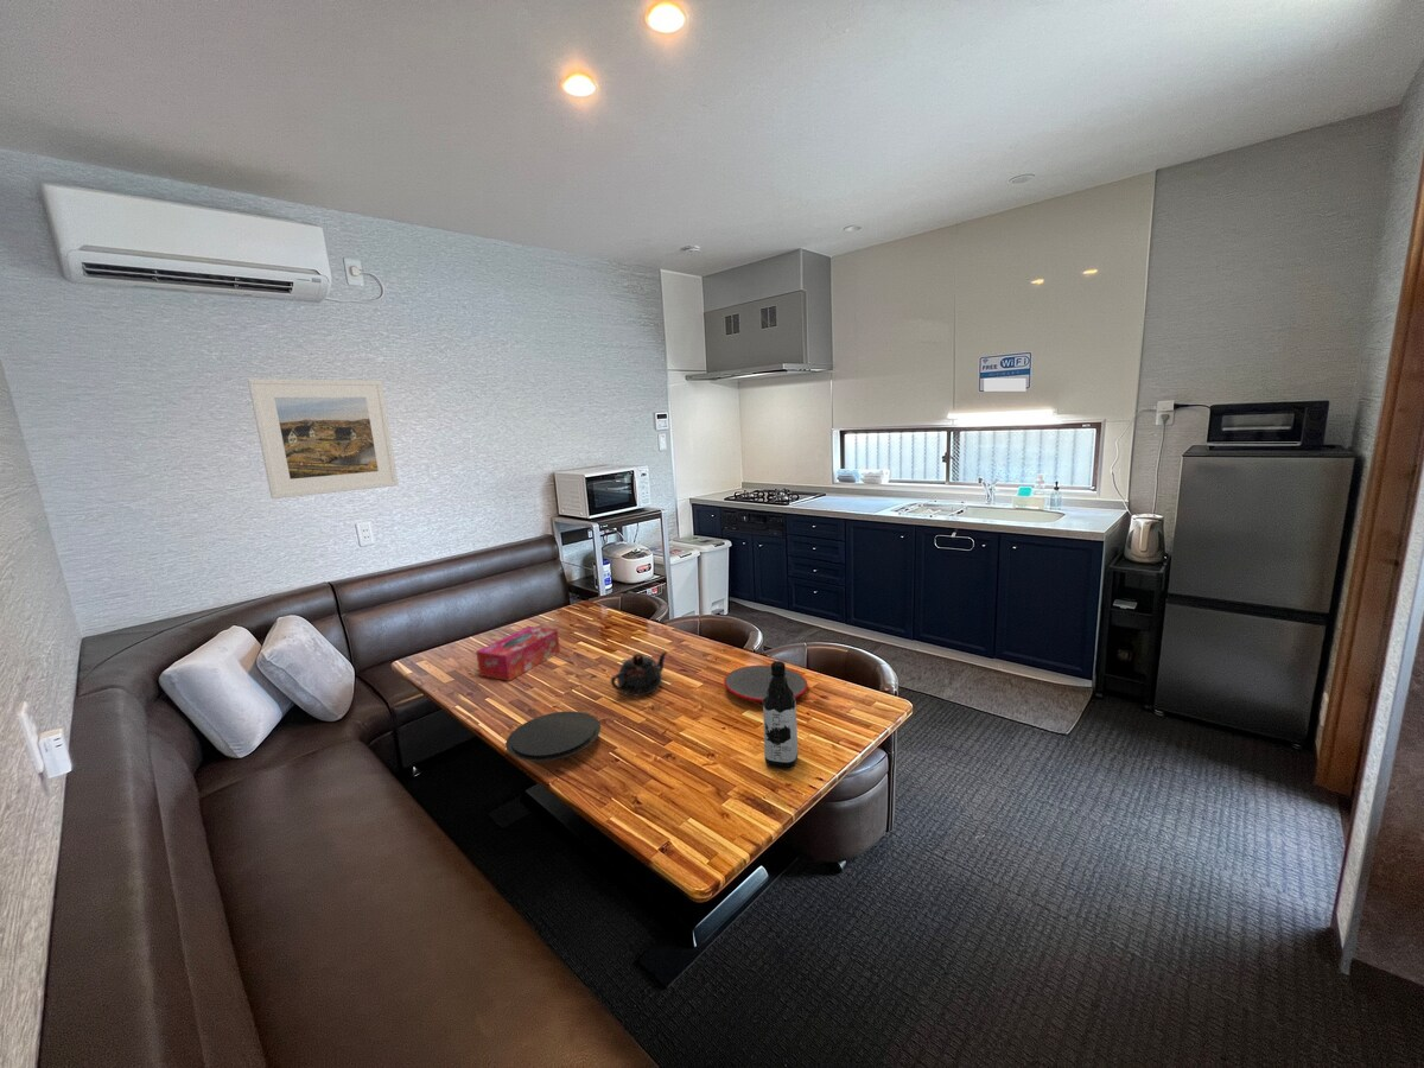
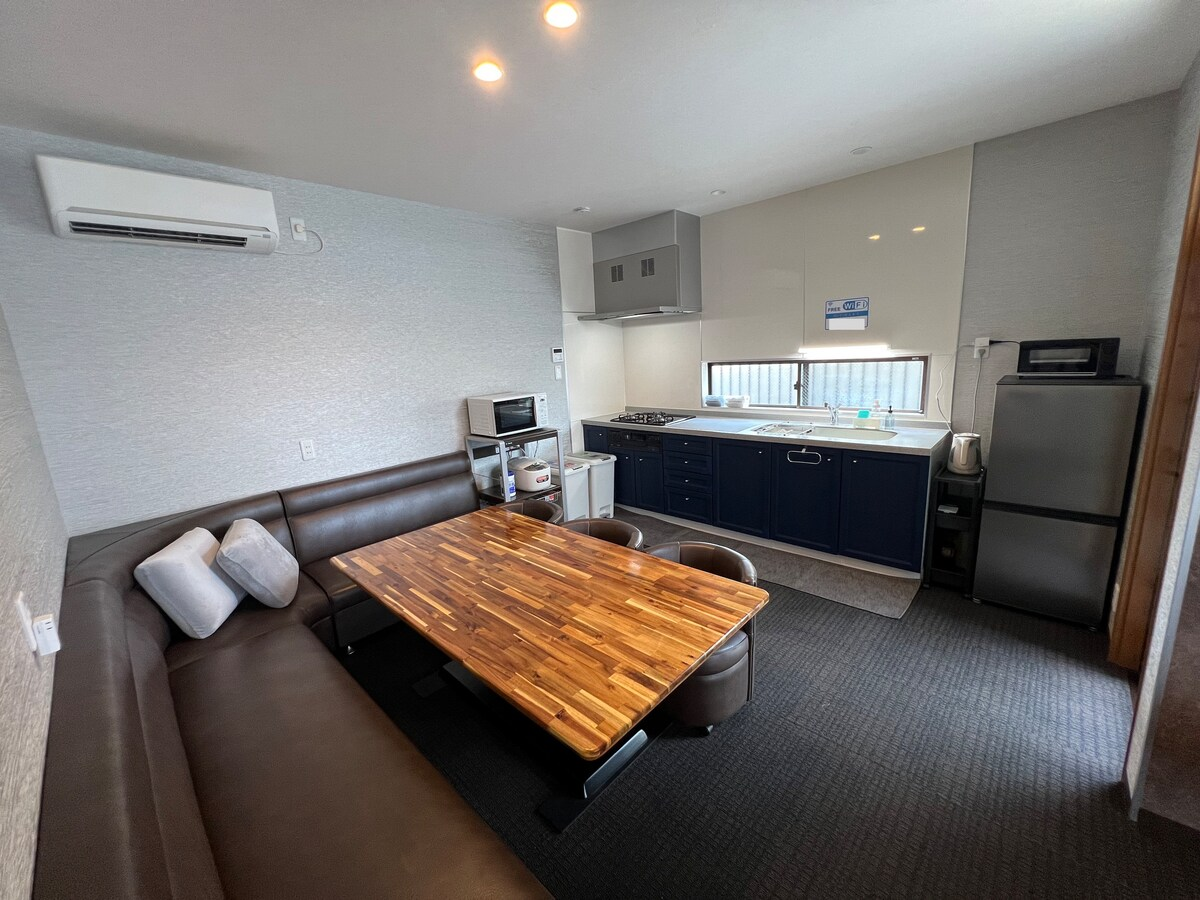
- tissue box [475,625,561,682]
- plate [504,711,602,763]
- teapot [610,650,669,697]
- plate [723,665,809,704]
- water bottle [761,660,799,770]
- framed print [247,377,400,500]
